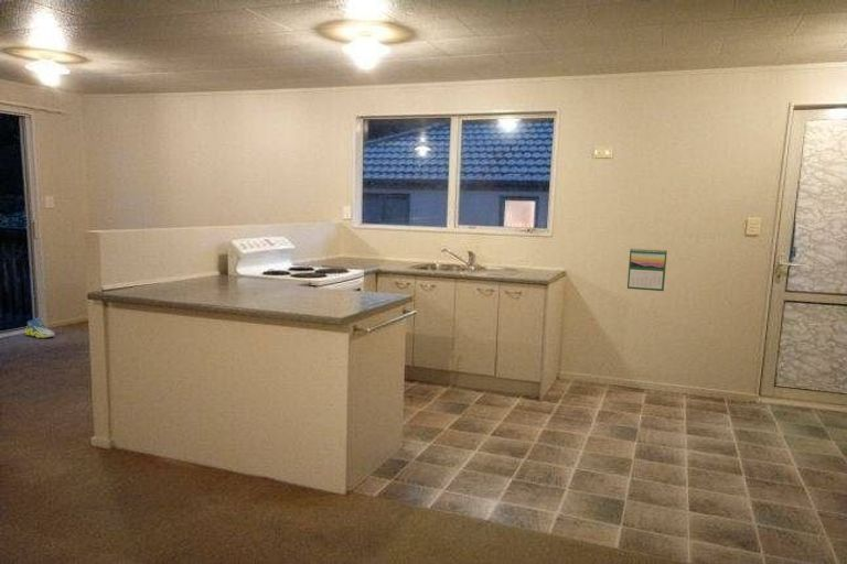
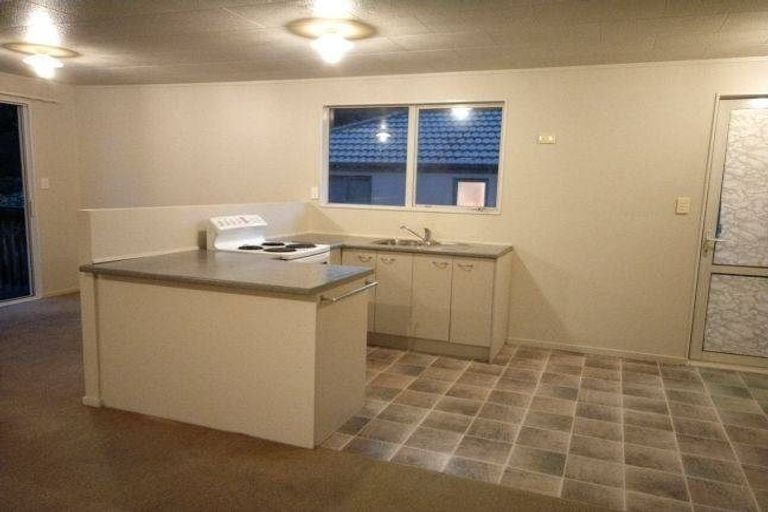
- sneaker [24,317,55,339]
- calendar [626,247,668,292]
